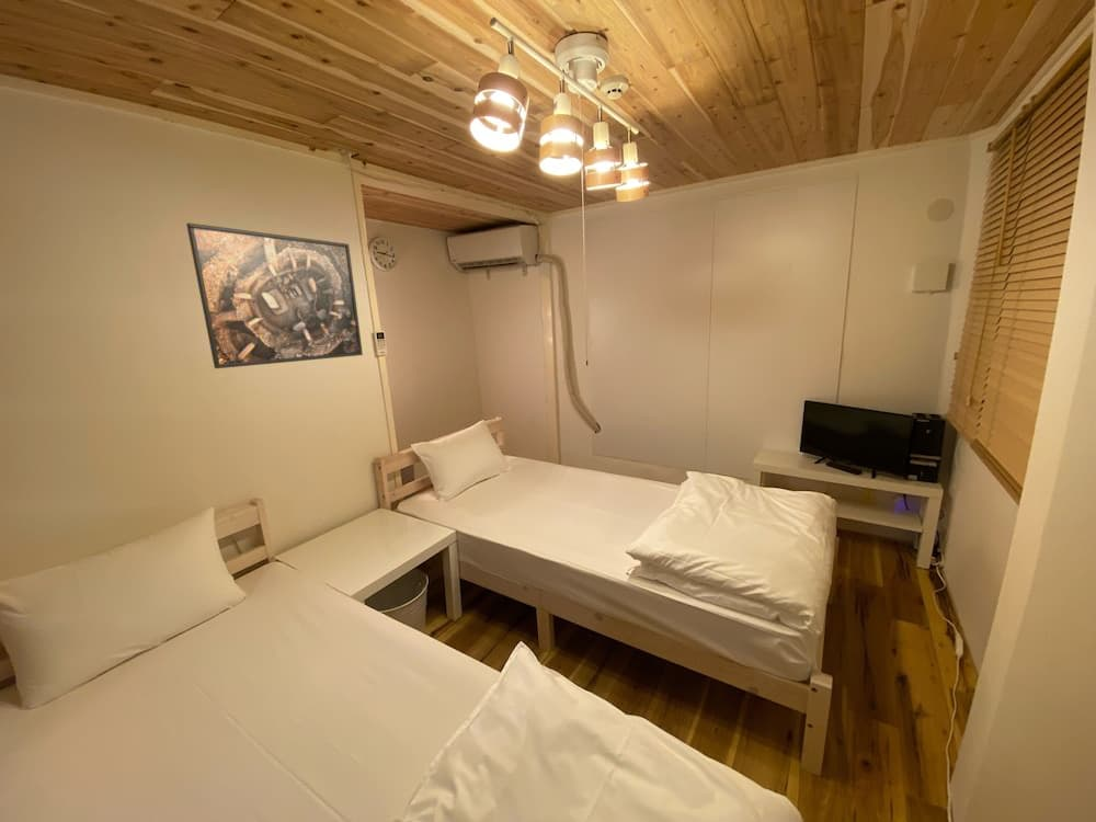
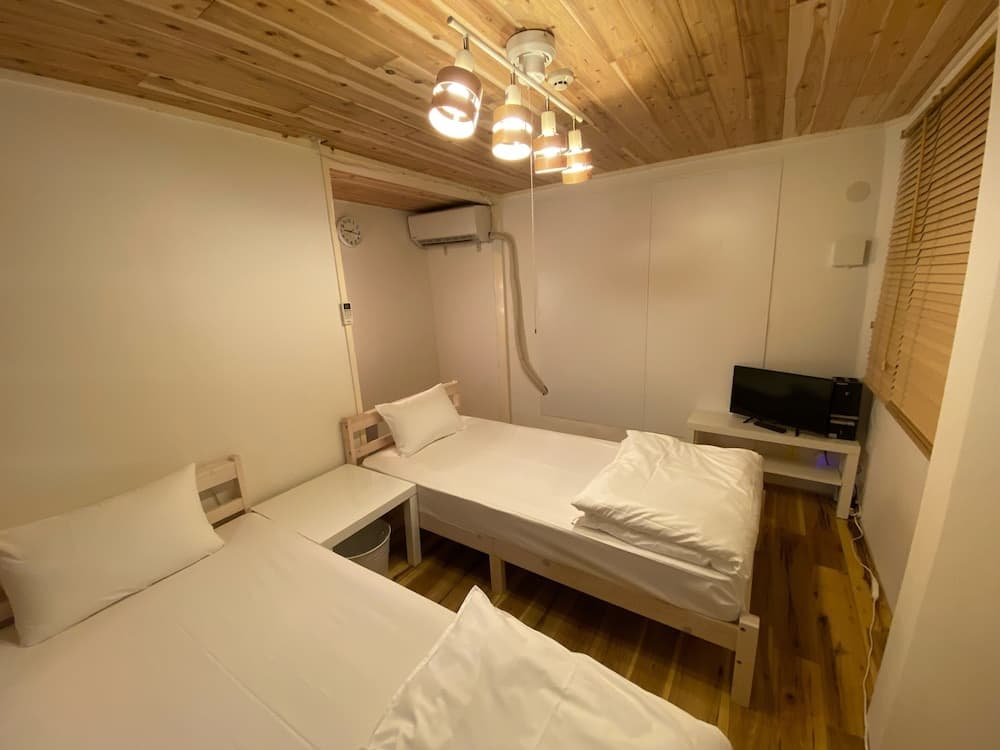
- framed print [185,221,364,369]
